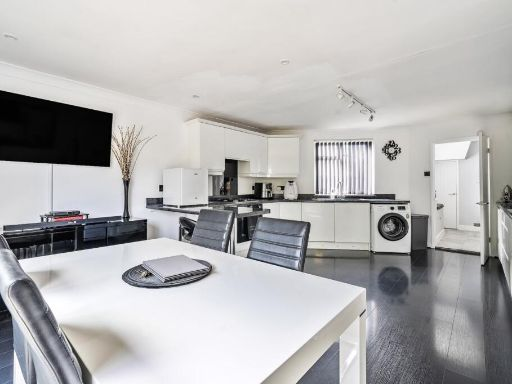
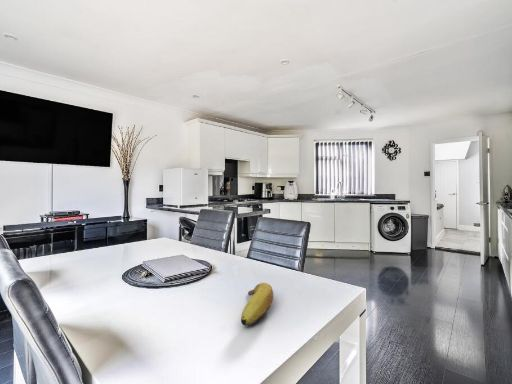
+ fruit [240,282,274,326]
